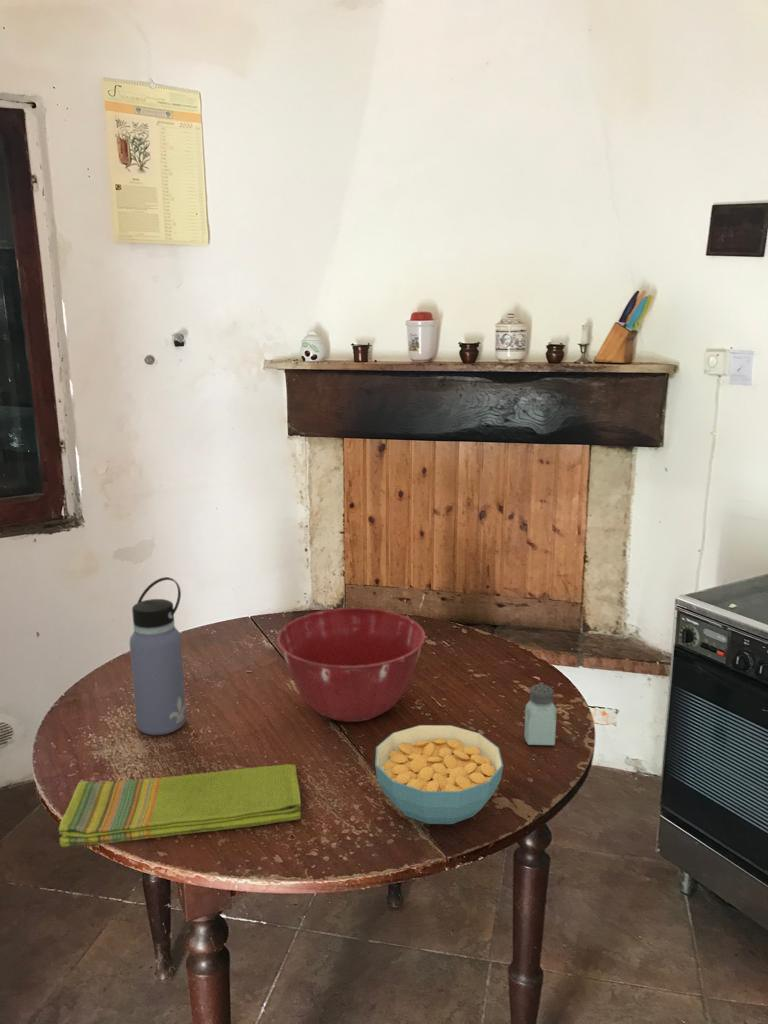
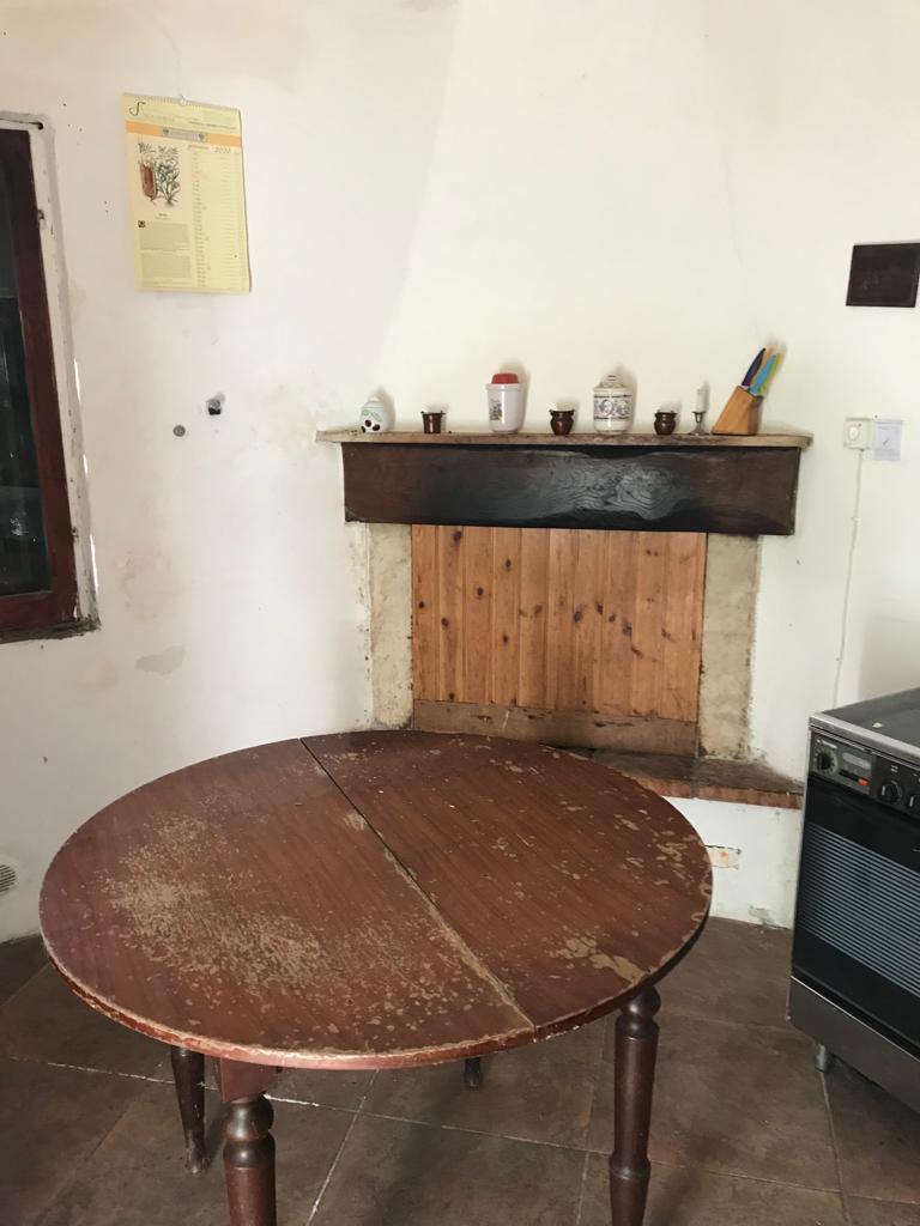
- dish towel [58,764,302,848]
- mixing bowl [277,607,426,723]
- water bottle [129,576,187,736]
- cereal bowl [374,724,504,825]
- saltshaker [523,683,558,746]
